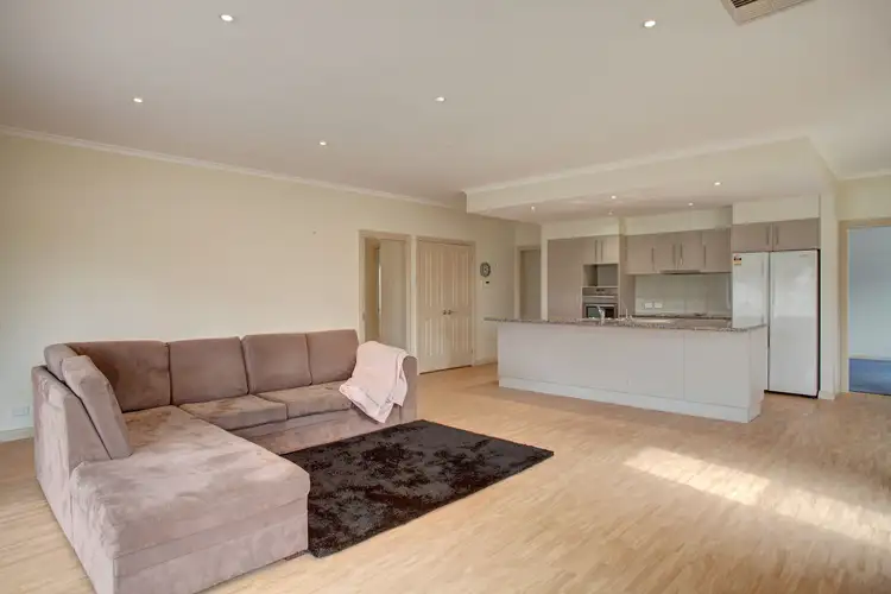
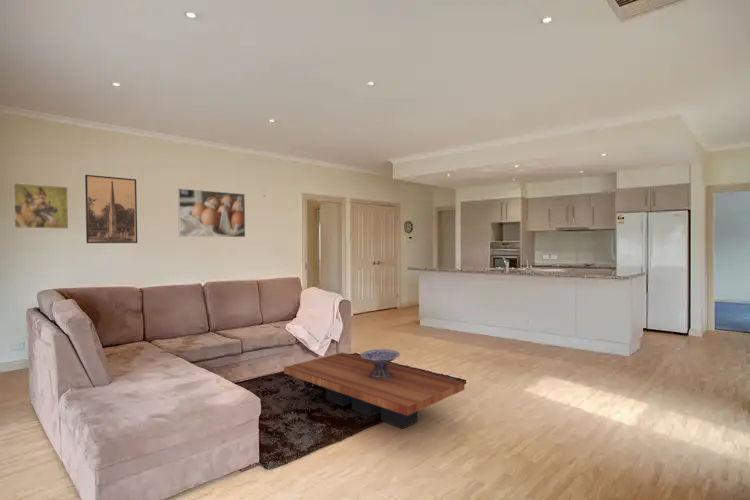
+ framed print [84,174,138,244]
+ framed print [177,188,246,238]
+ coffee table [283,352,465,430]
+ decorative bowl [360,348,401,379]
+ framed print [12,182,69,230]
